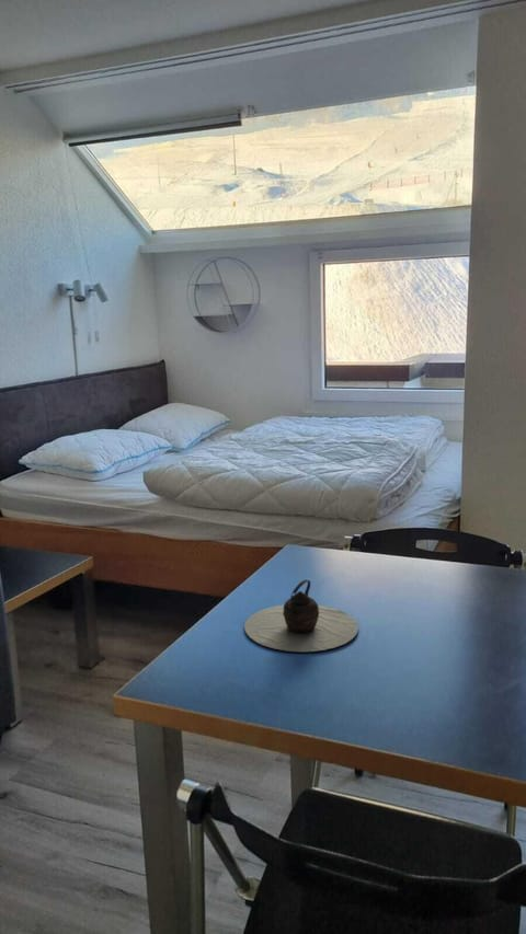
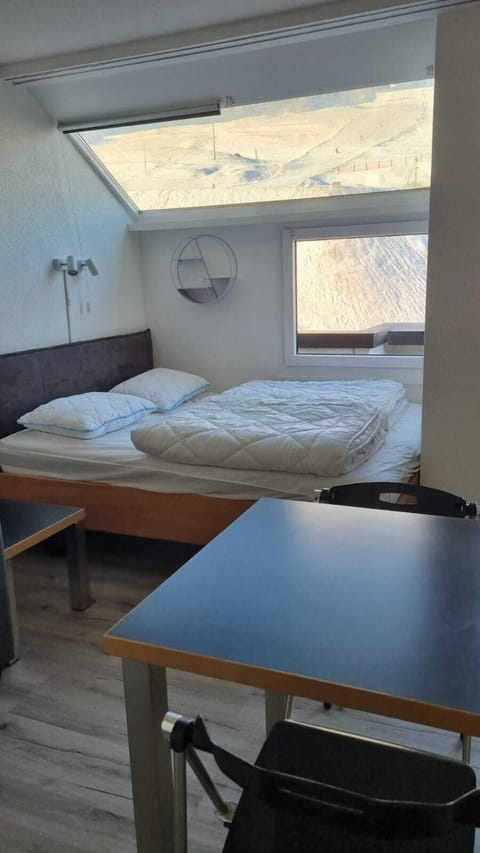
- teapot [243,578,359,653]
